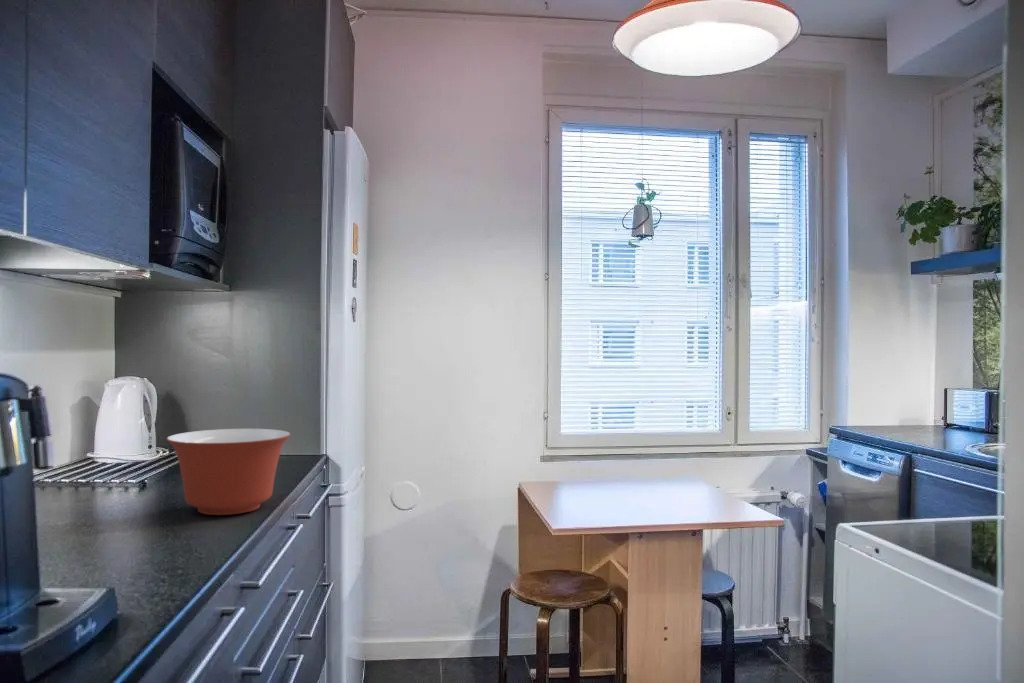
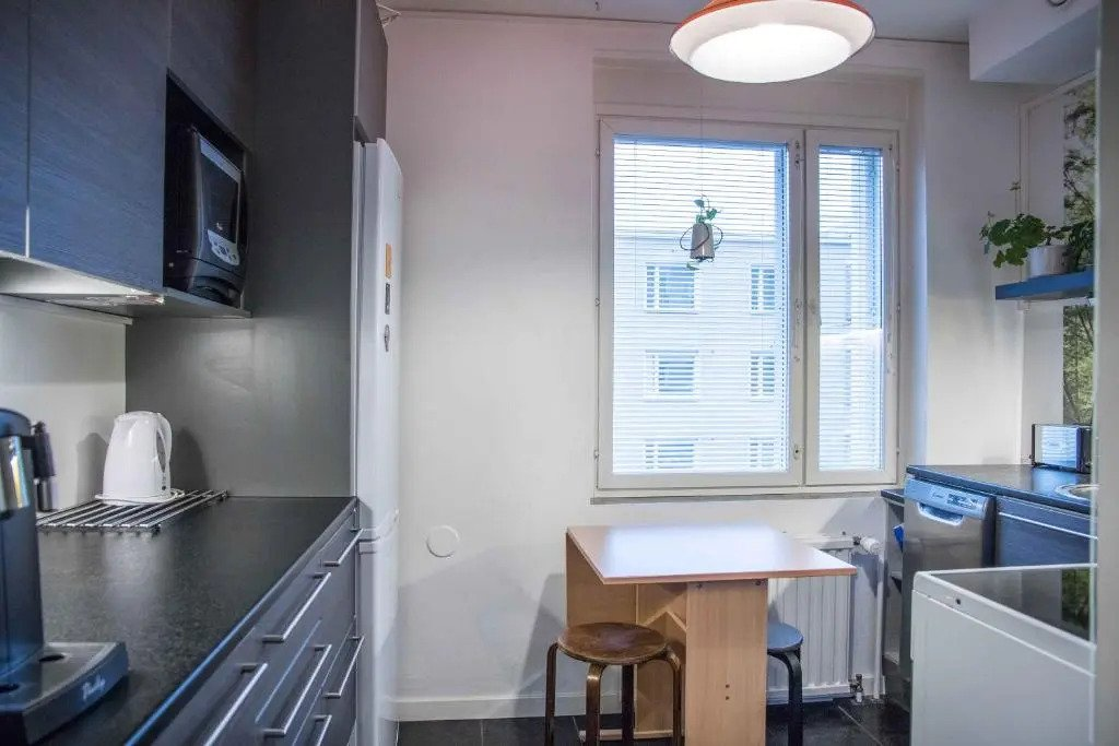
- mixing bowl [165,428,292,516]
